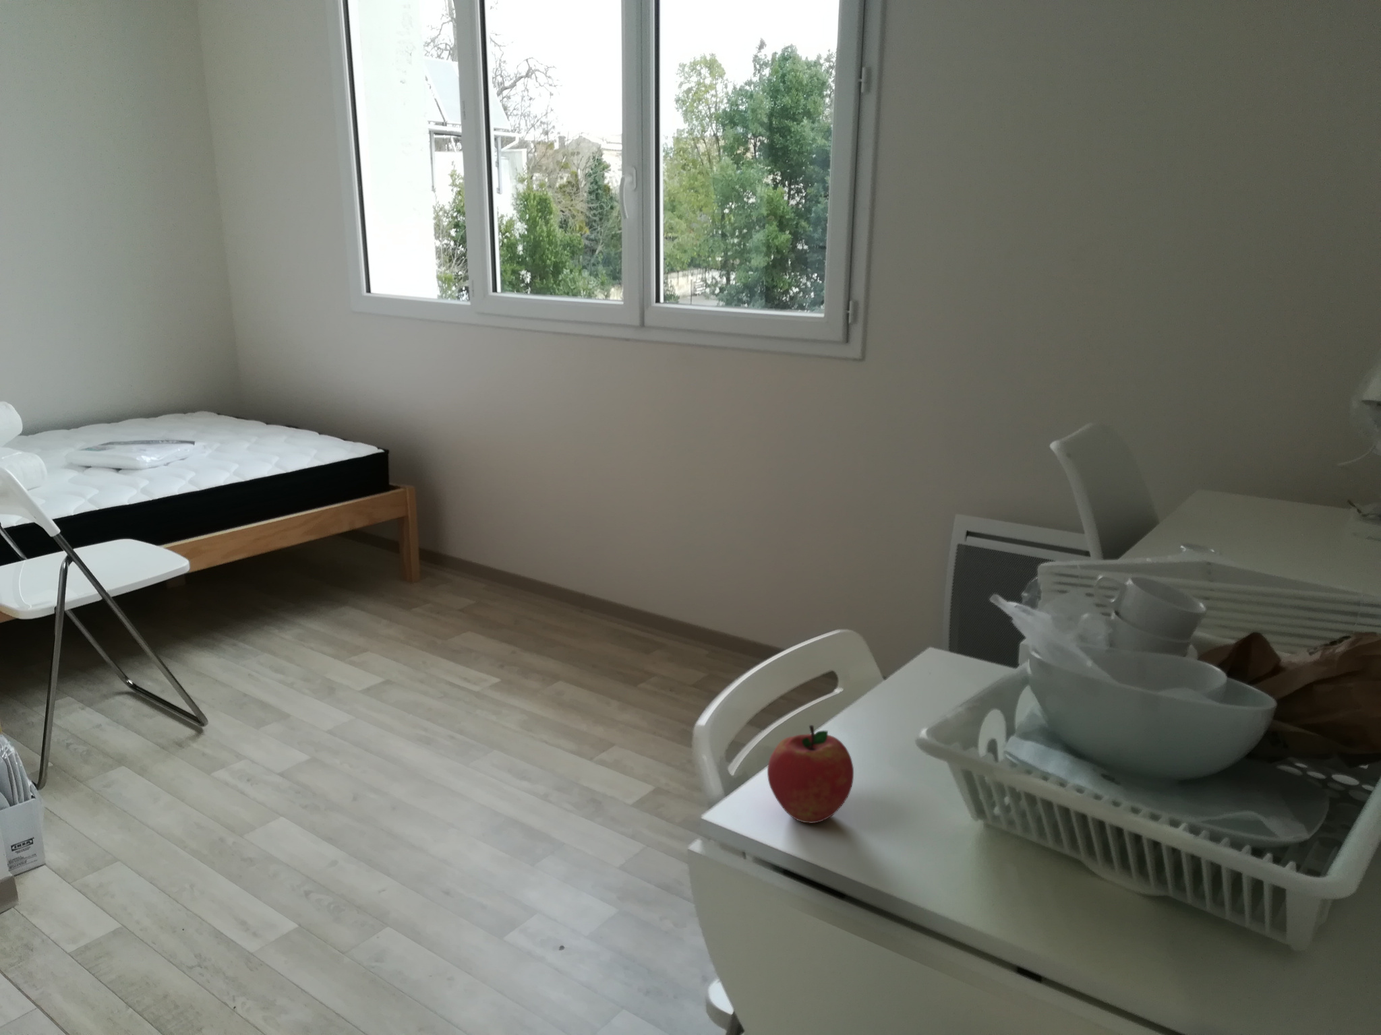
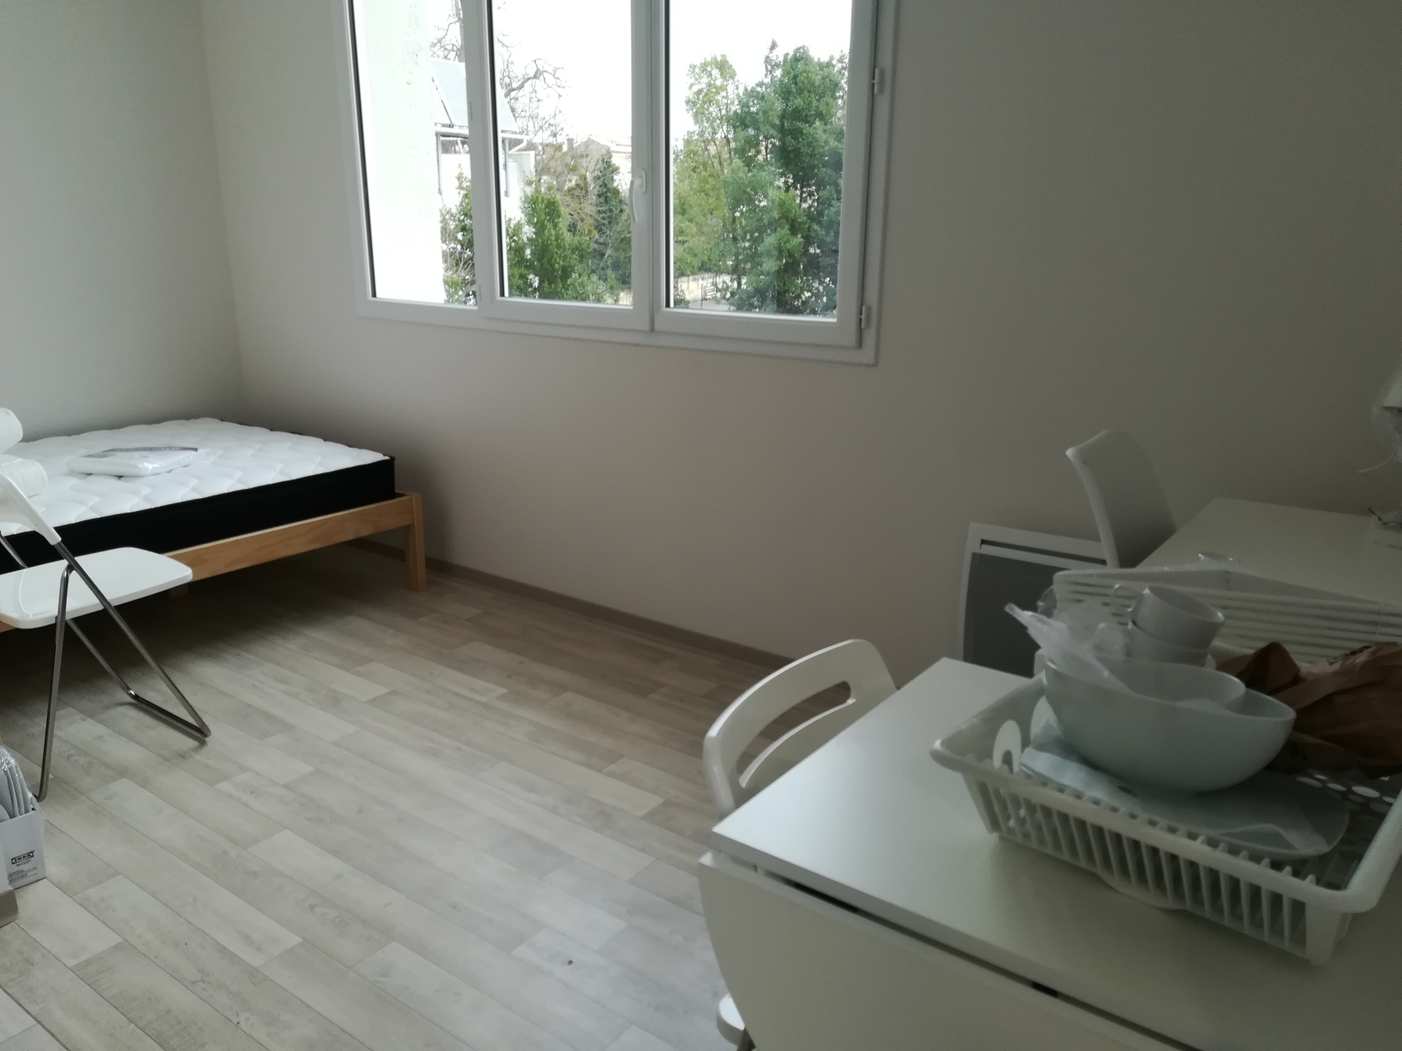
- apple [767,724,855,824]
